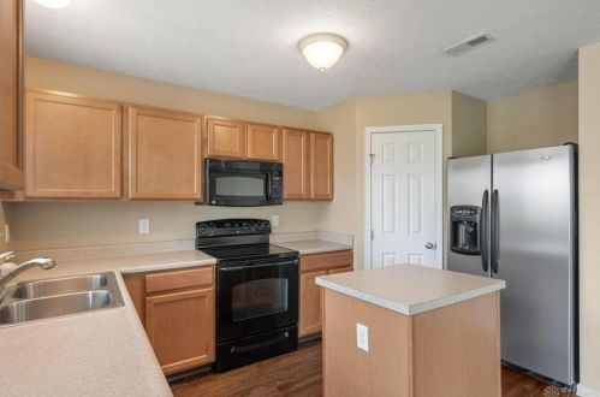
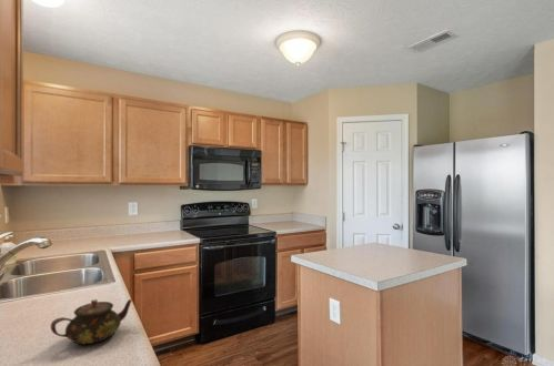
+ teapot [50,298,133,345]
